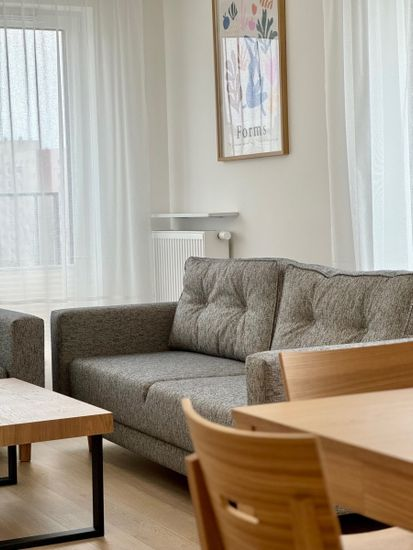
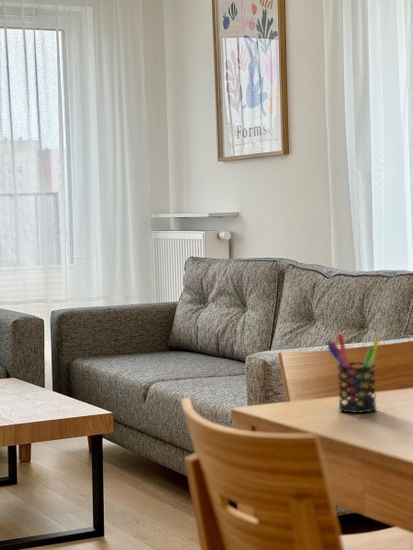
+ pen holder [325,333,380,414]
